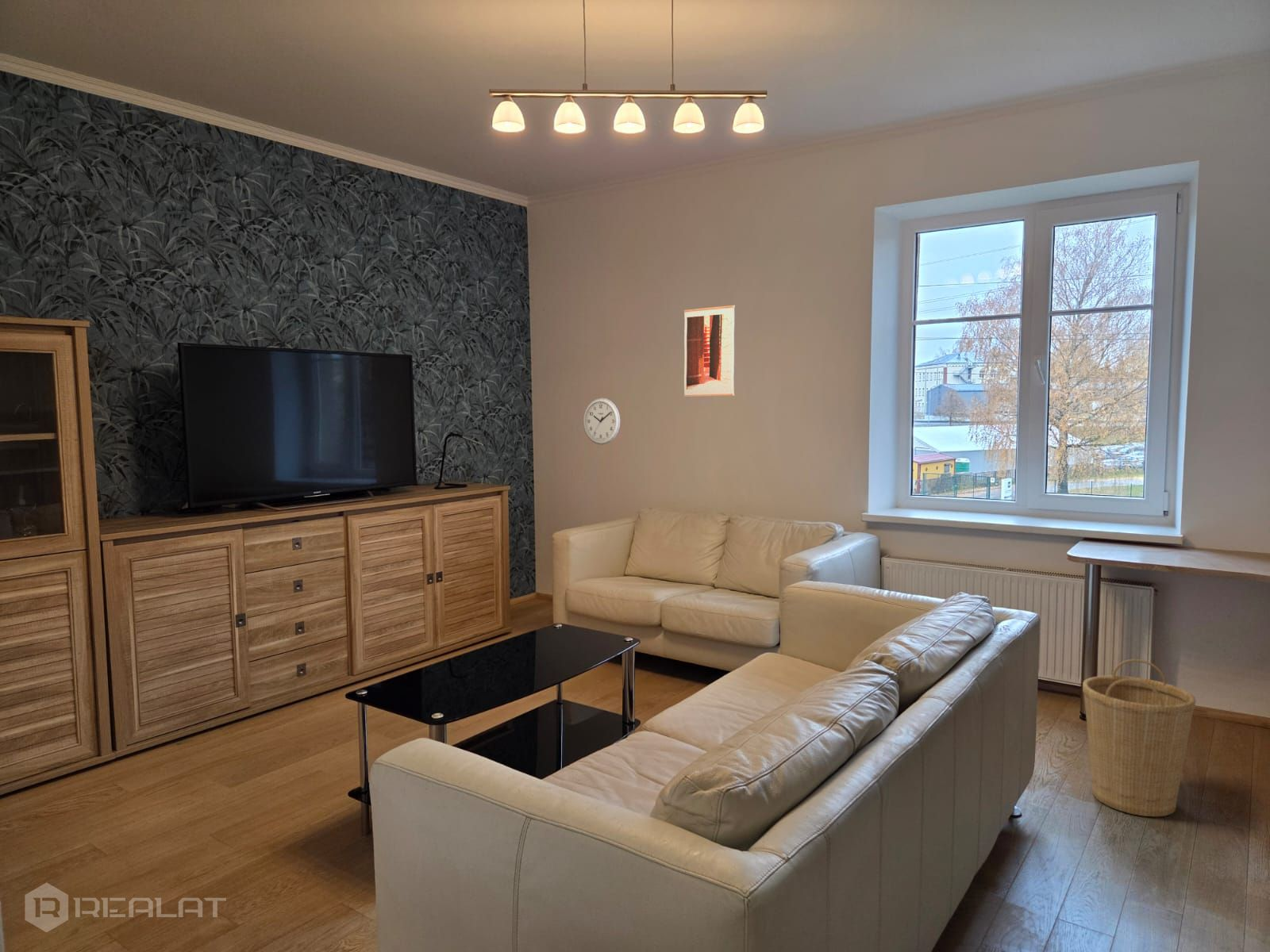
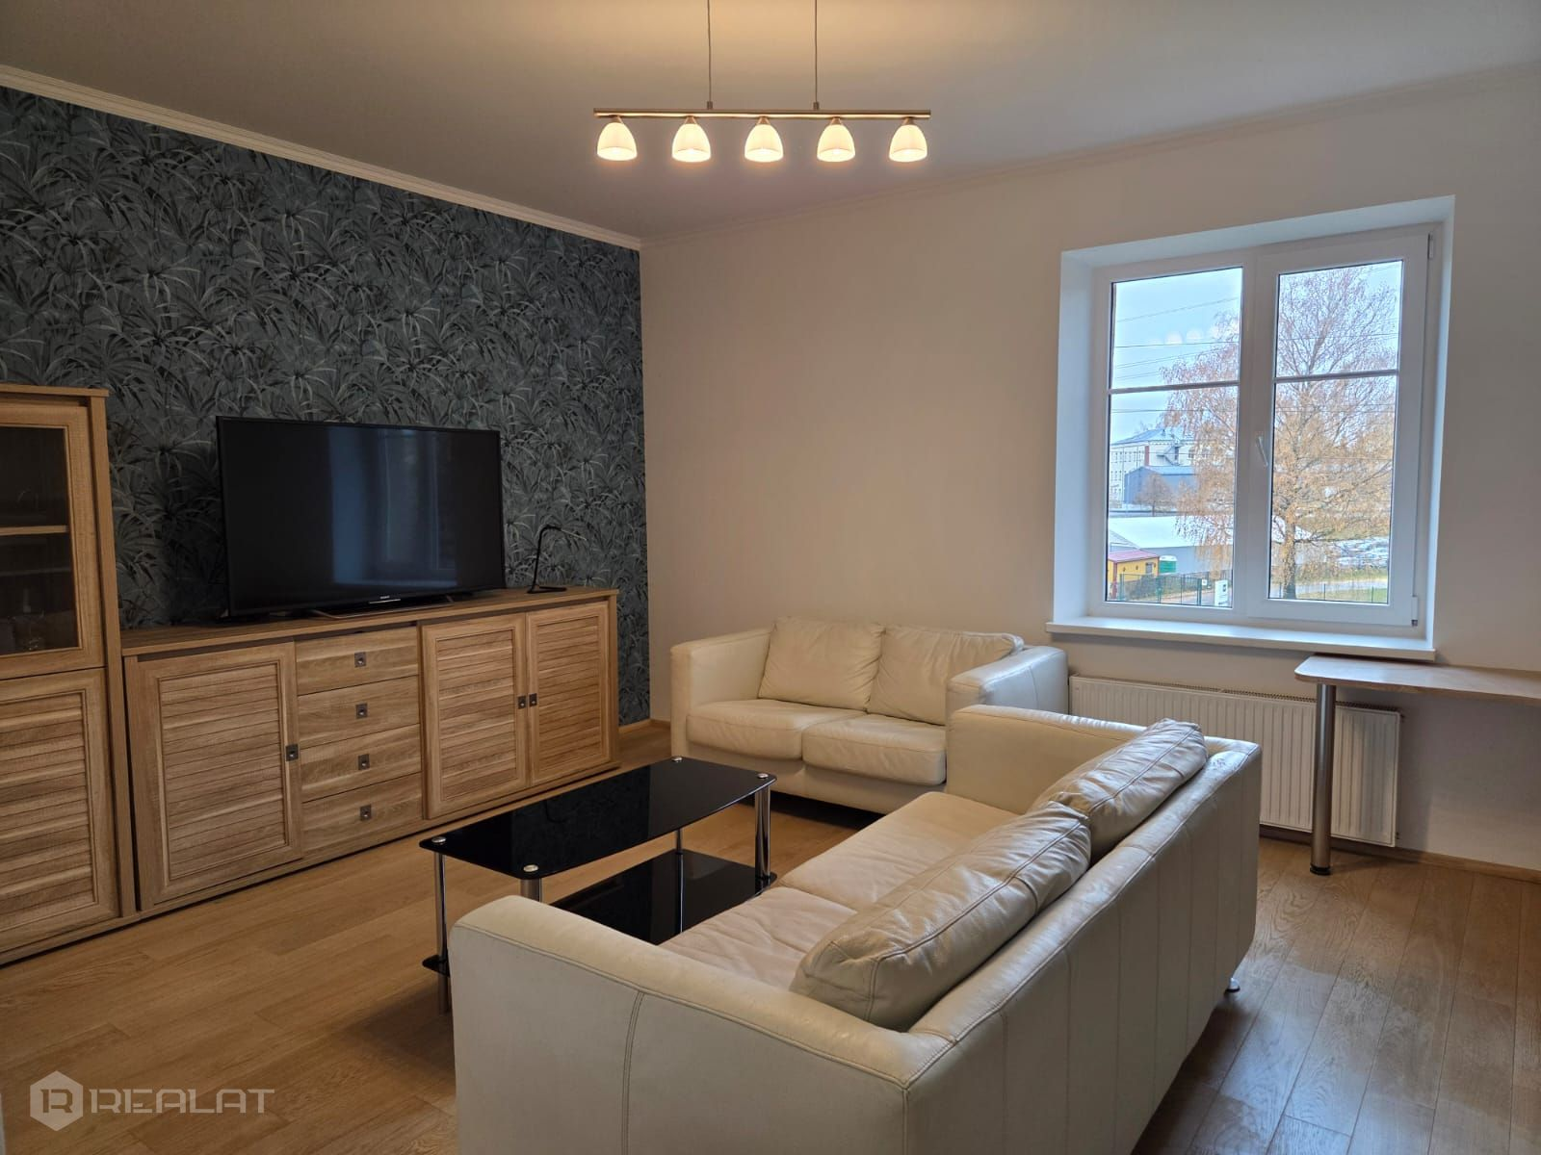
- wall clock [583,397,621,446]
- wall art [683,305,736,397]
- basket [1082,658,1196,817]
